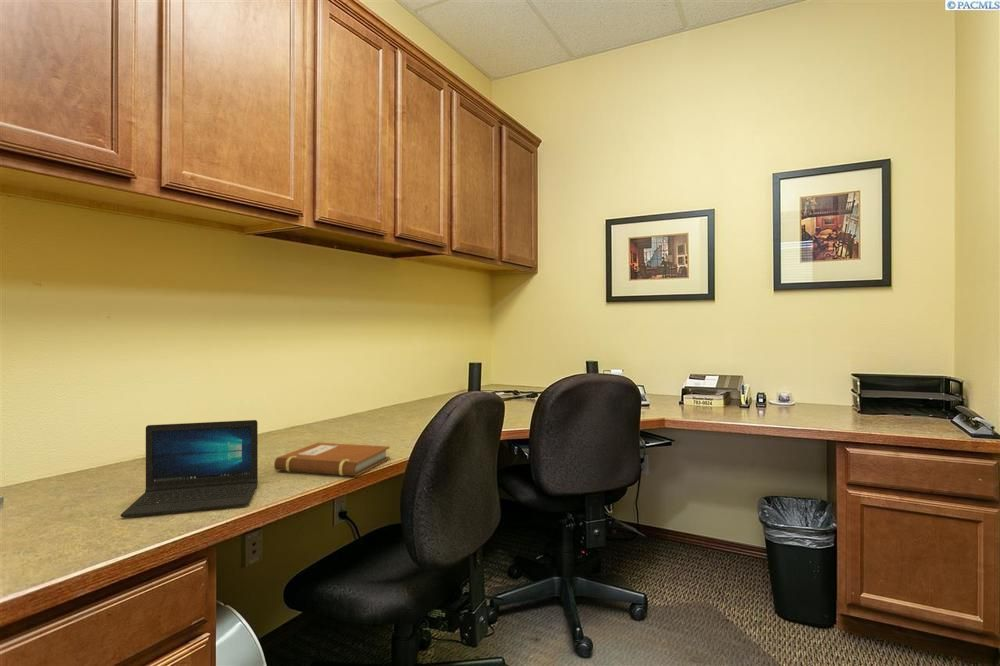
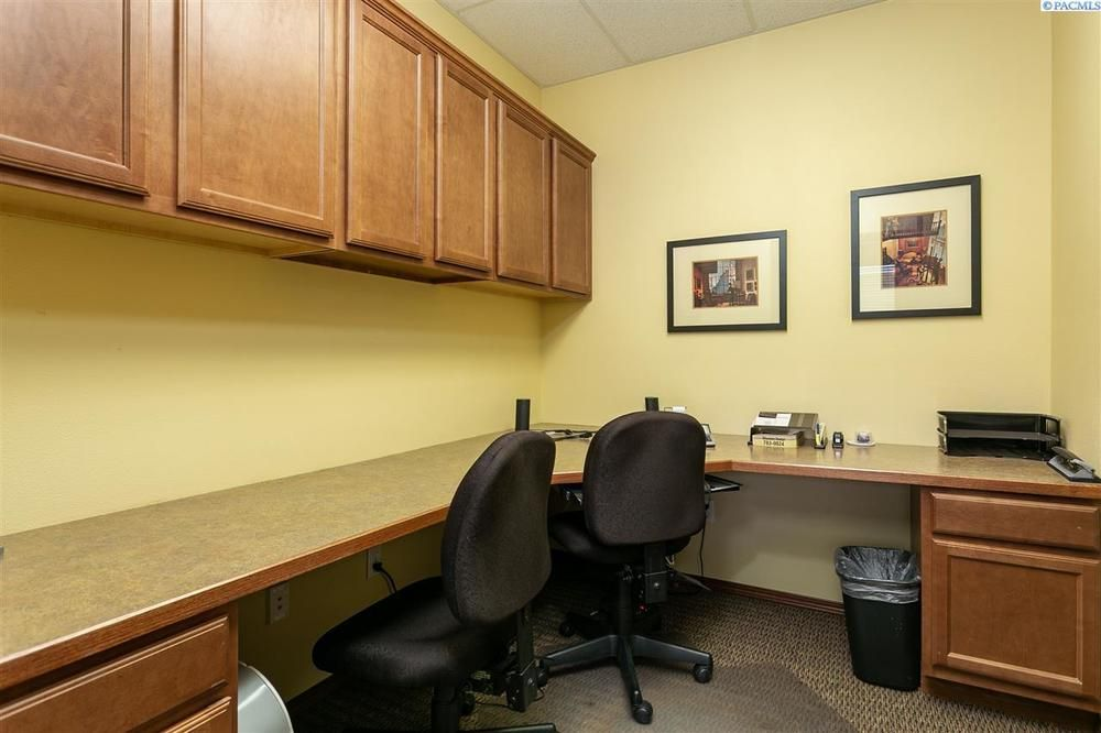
- laptop [120,419,259,518]
- notebook [273,441,391,477]
